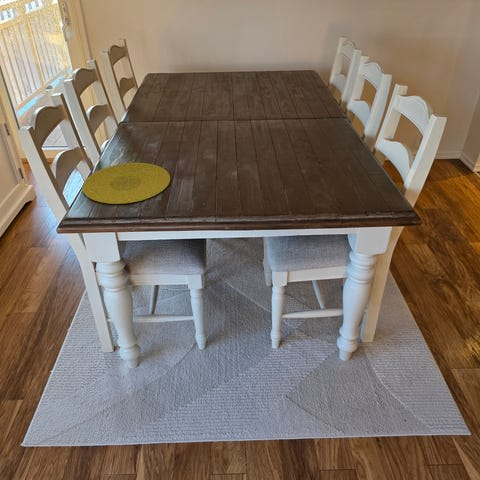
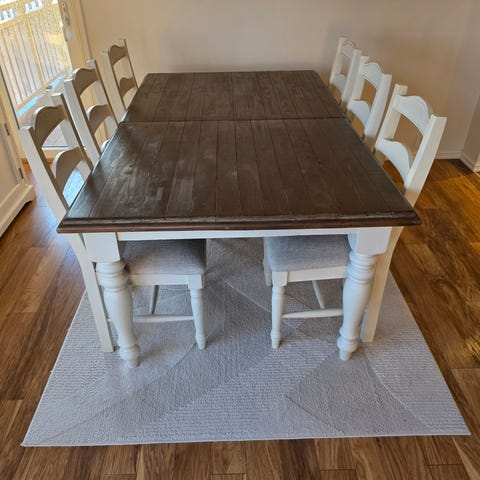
- plate [81,162,171,205]
